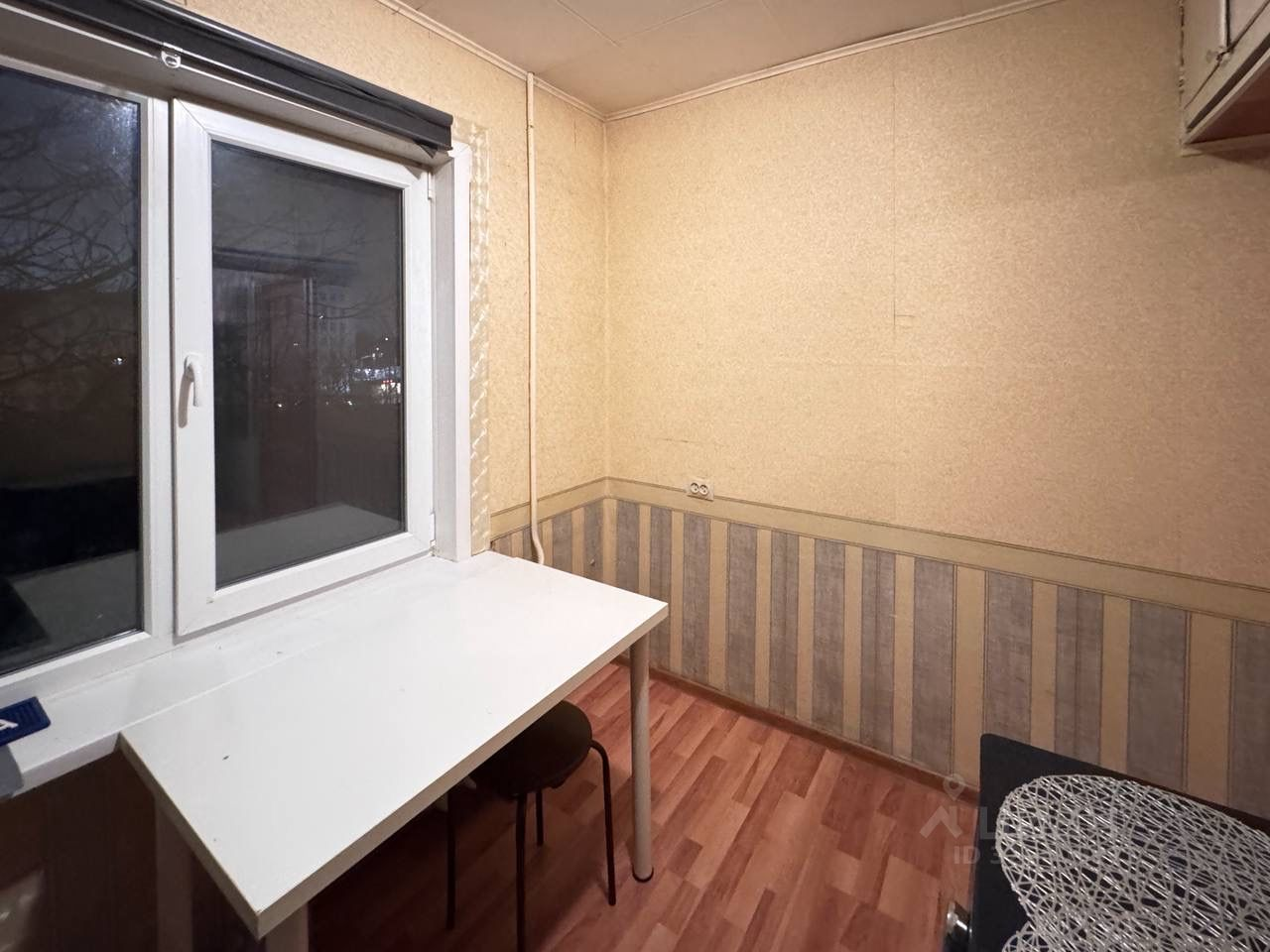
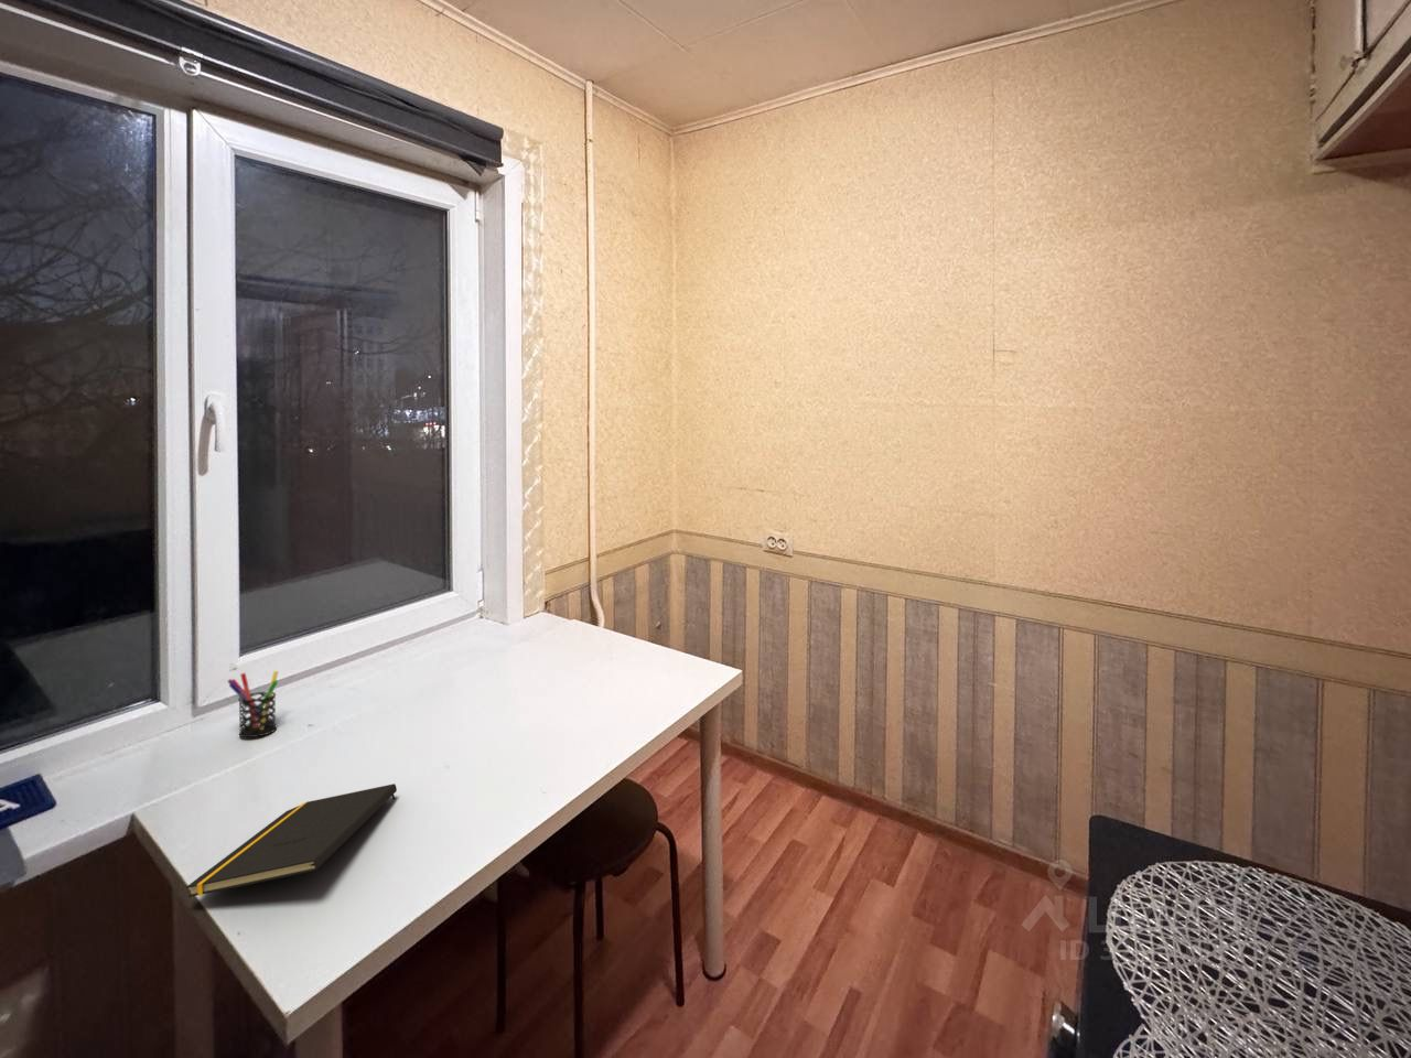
+ pen holder [226,670,279,738]
+ notepad [186,782,398,898]
